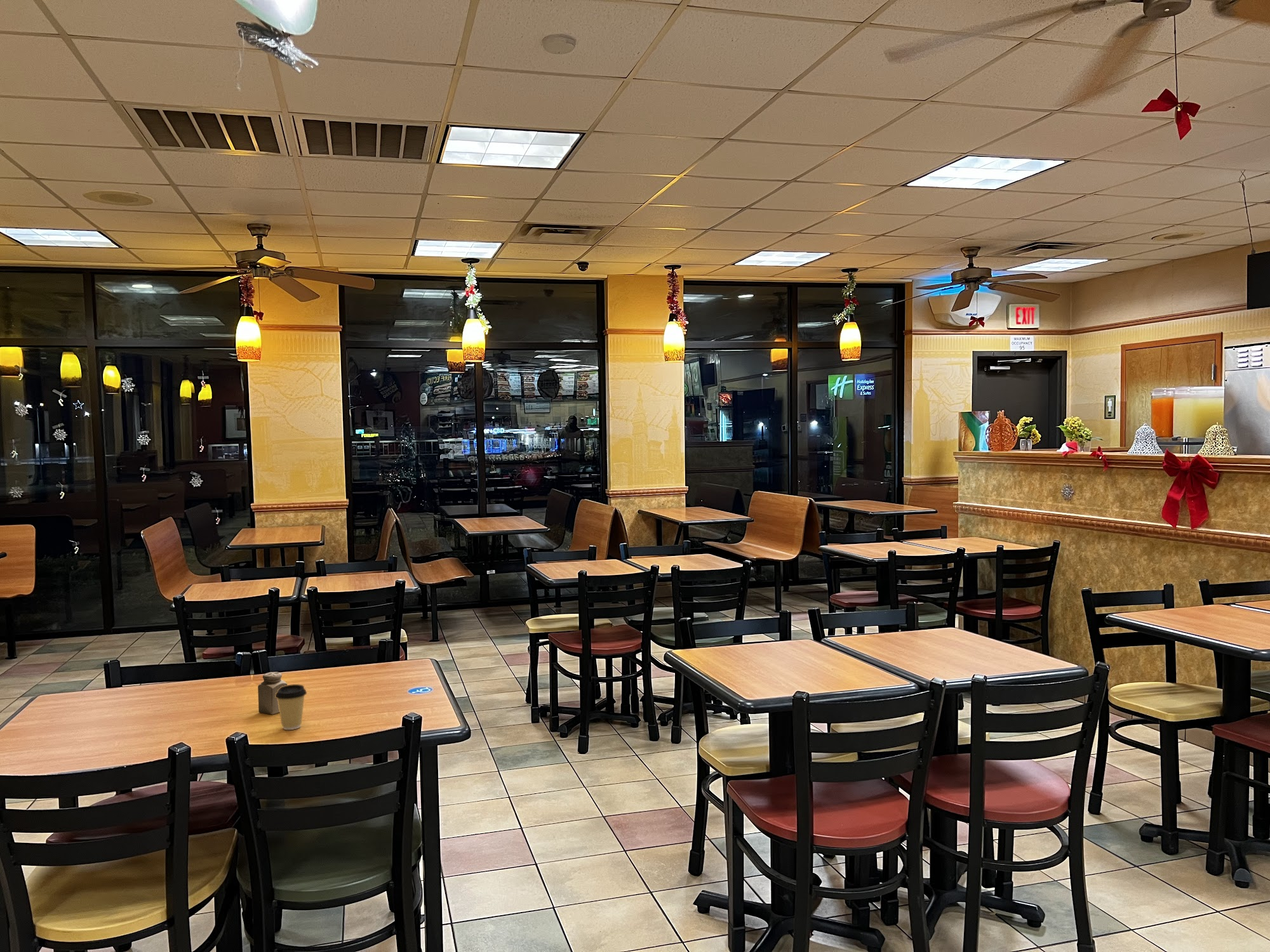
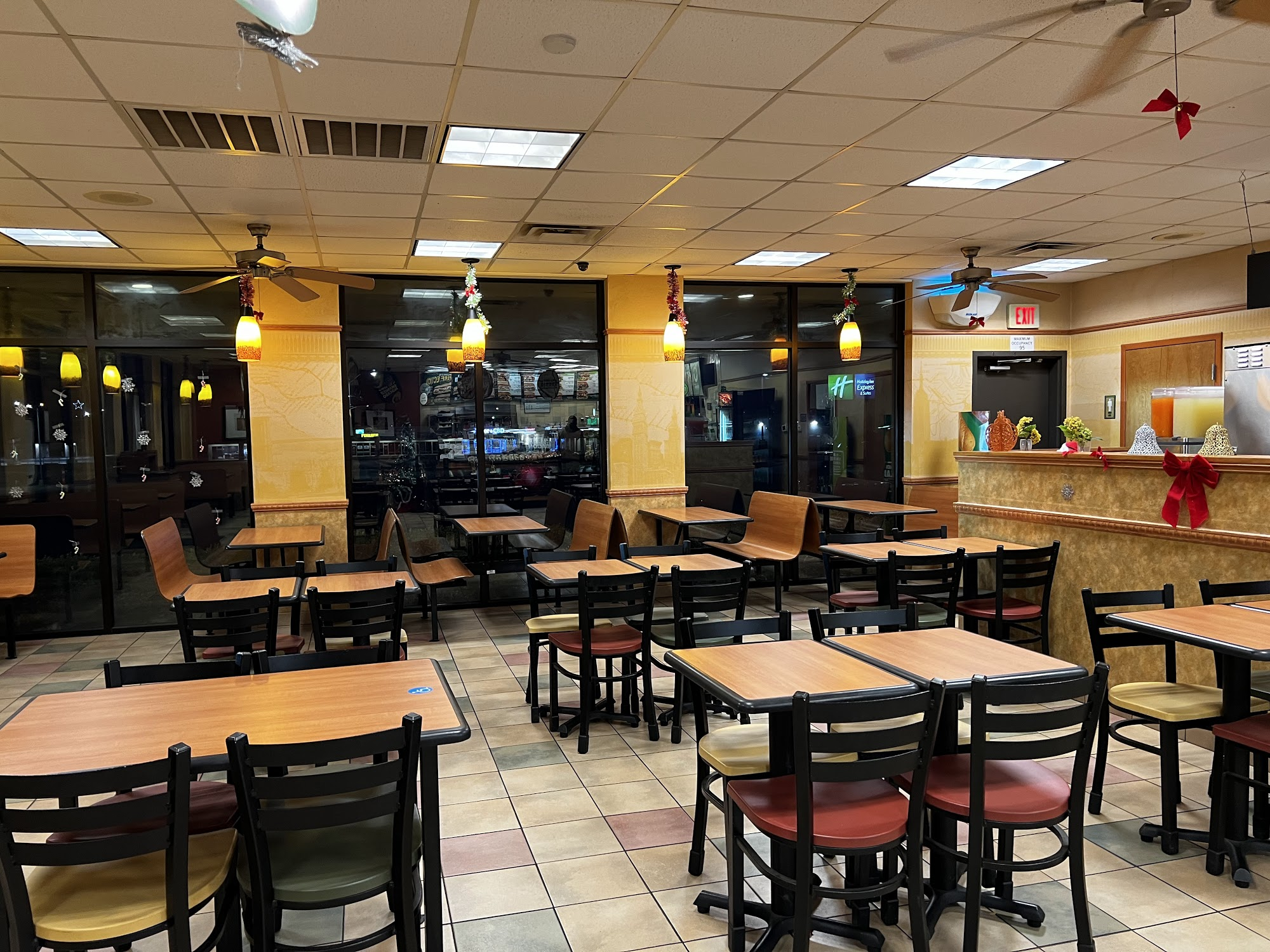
- salt shaker [257,671,288,715]
- coffee cup [275,684,307,731]
